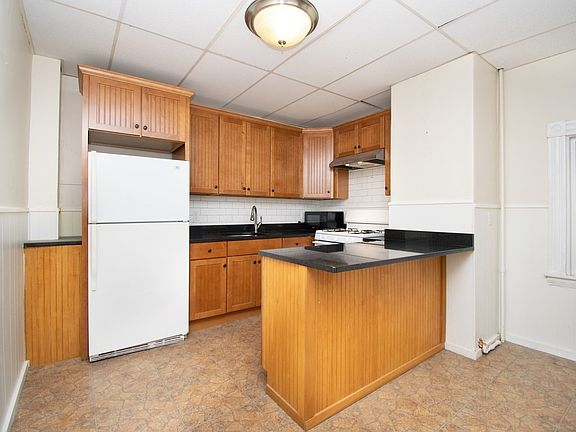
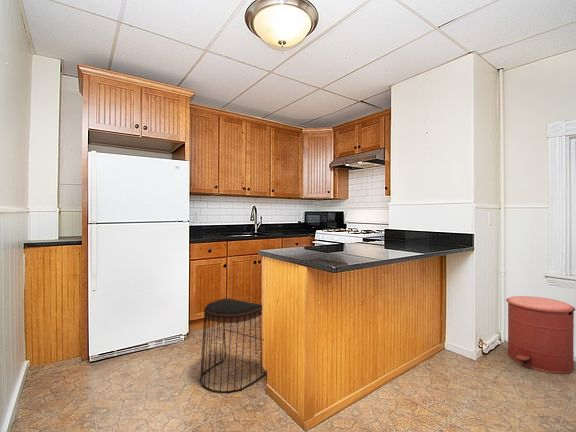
+ stool [199,297,267,394]
+ trash can [505,295,576,375]
